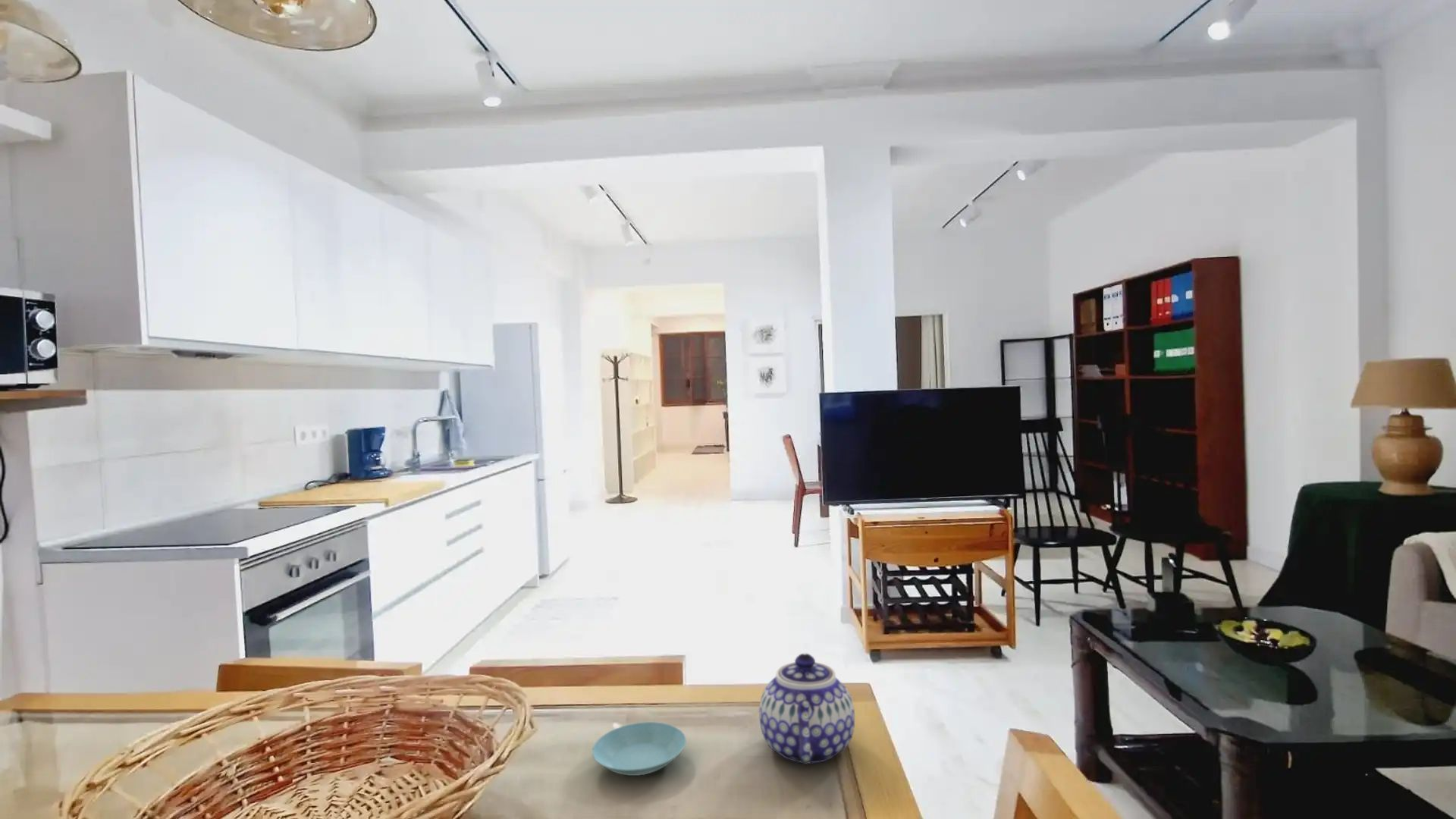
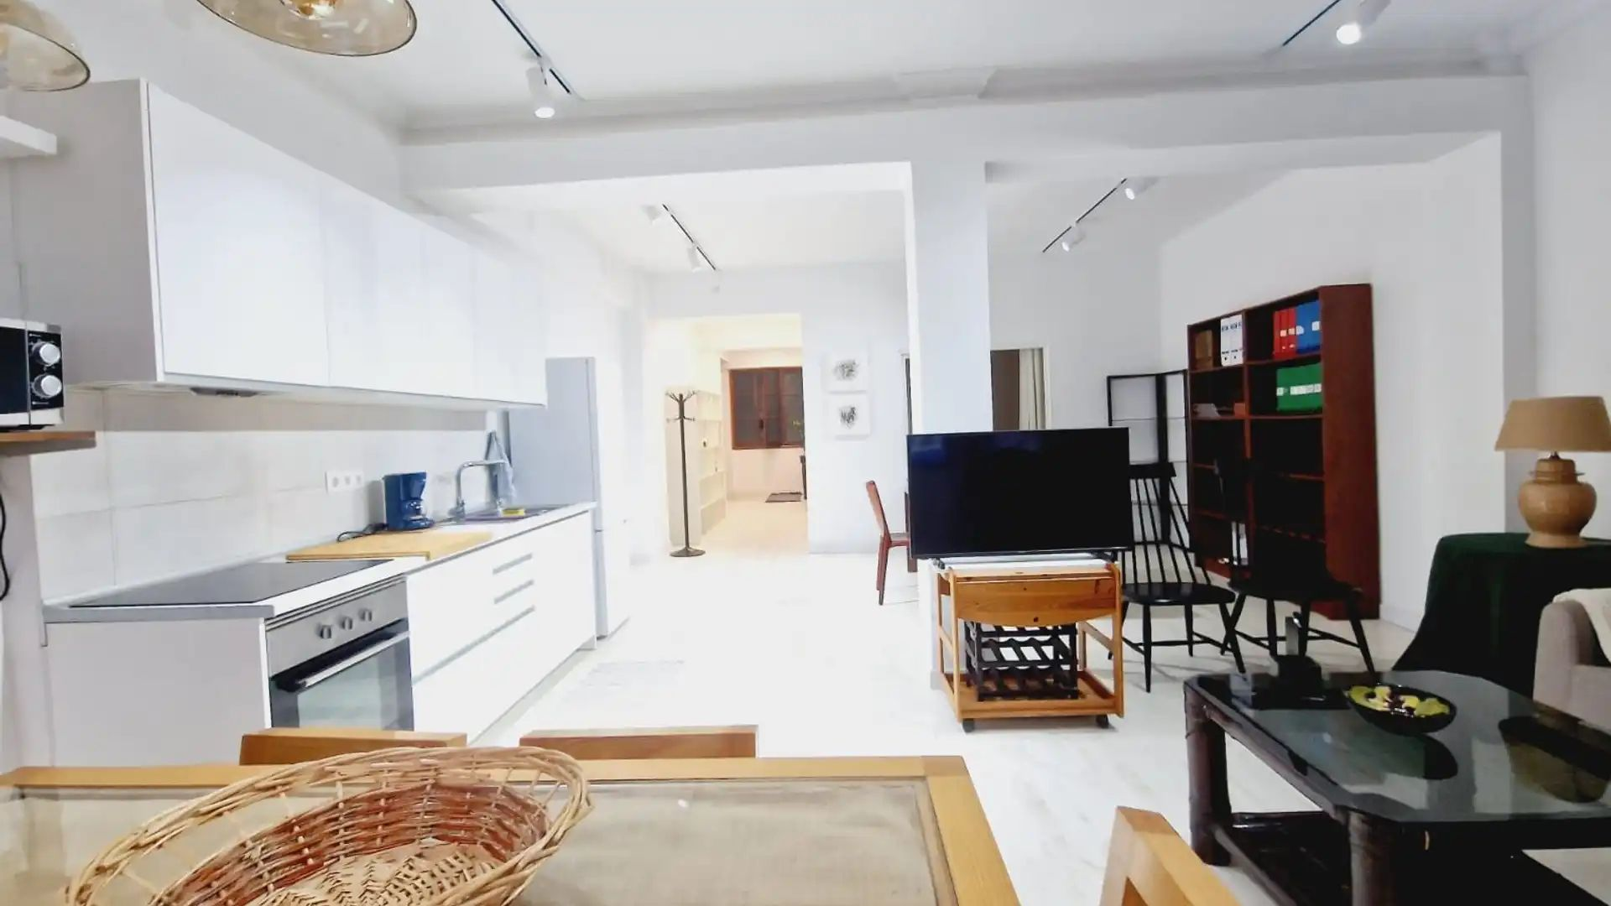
- teapot [758,652,855,765]
- saucer [591,721,687,777]
